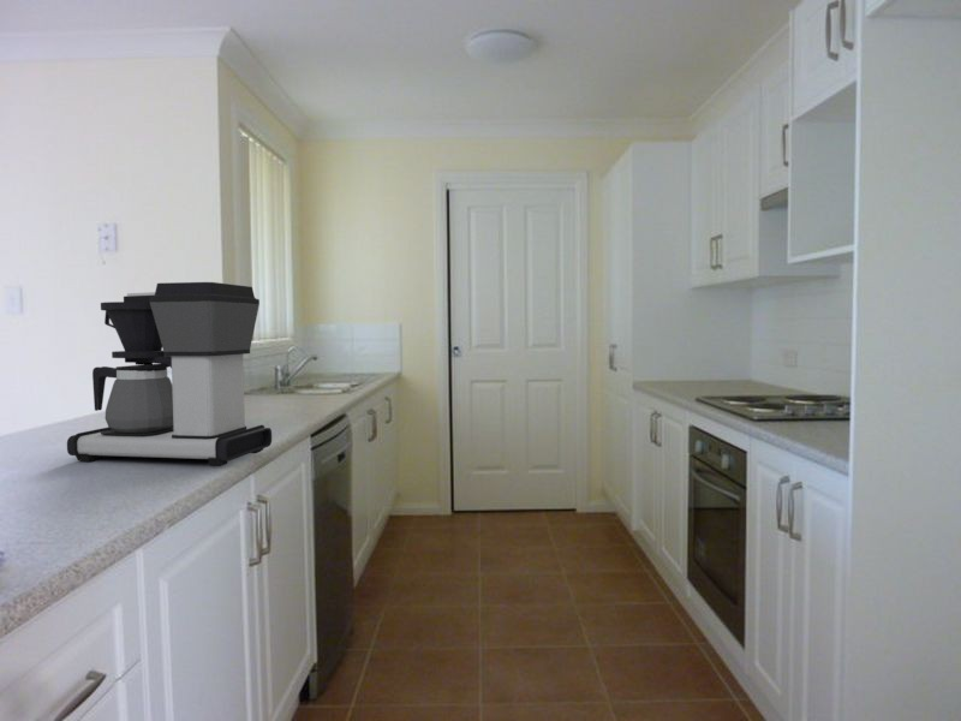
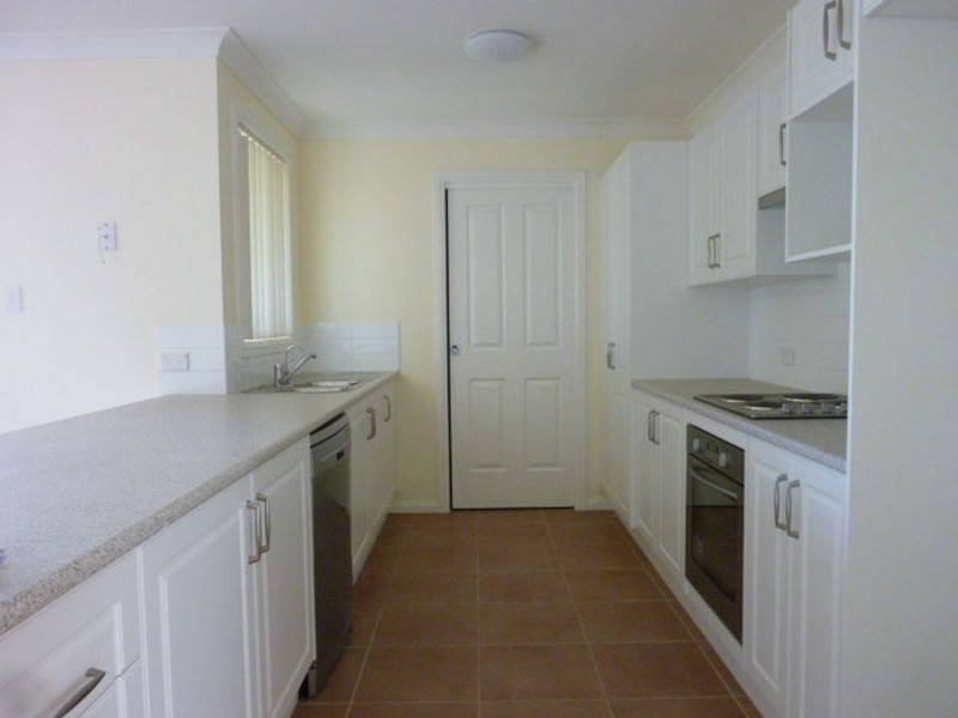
- coffee maker [66,281,273,467]
